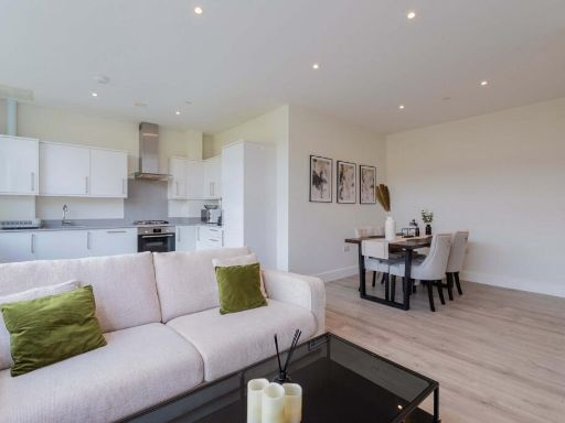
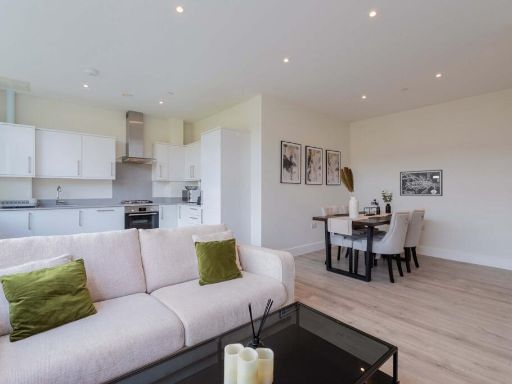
+ wall art [399,169,444,197]
